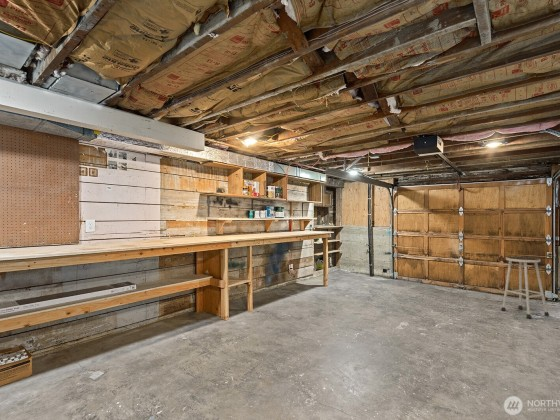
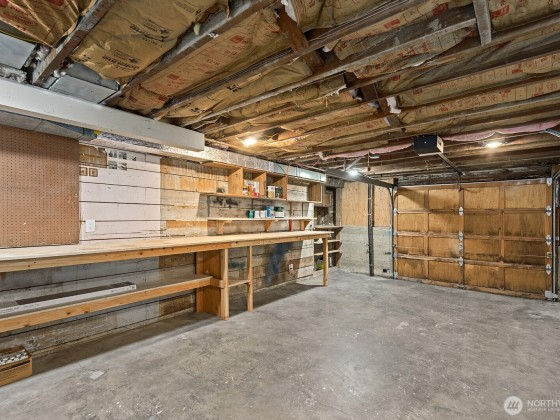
- stool [500,256,550,319]
